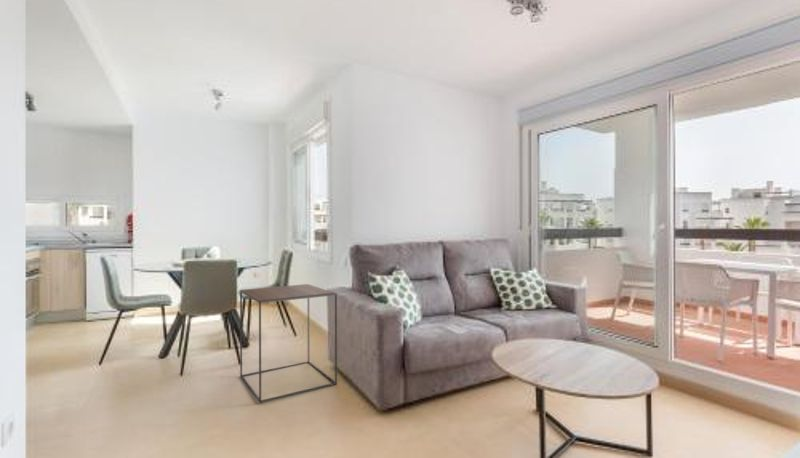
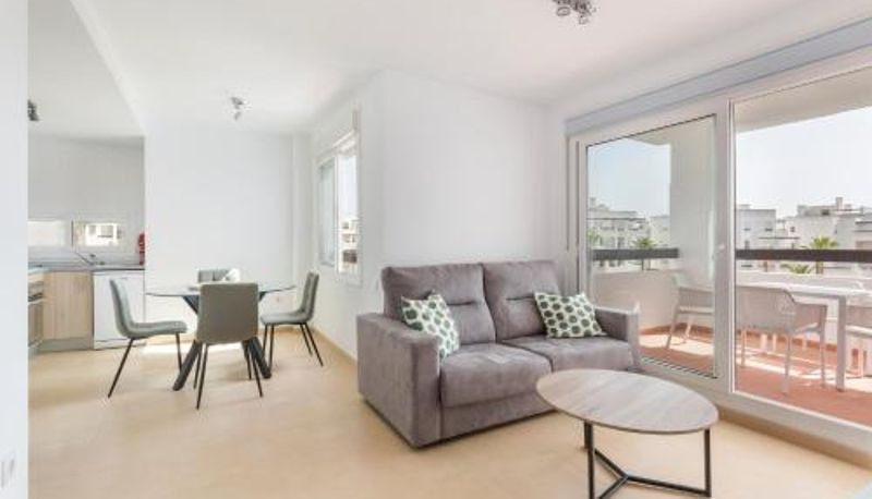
- side table [239,283,338,404]
